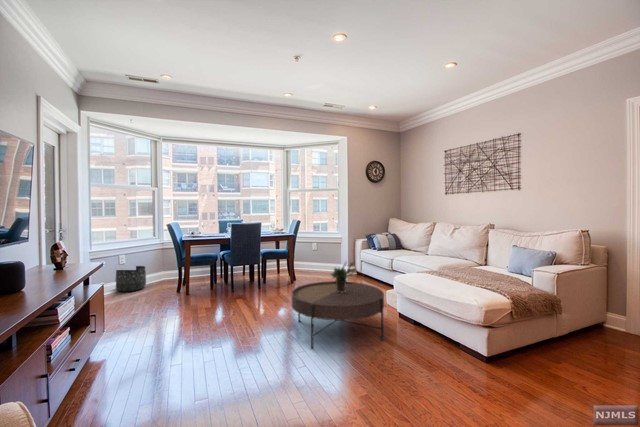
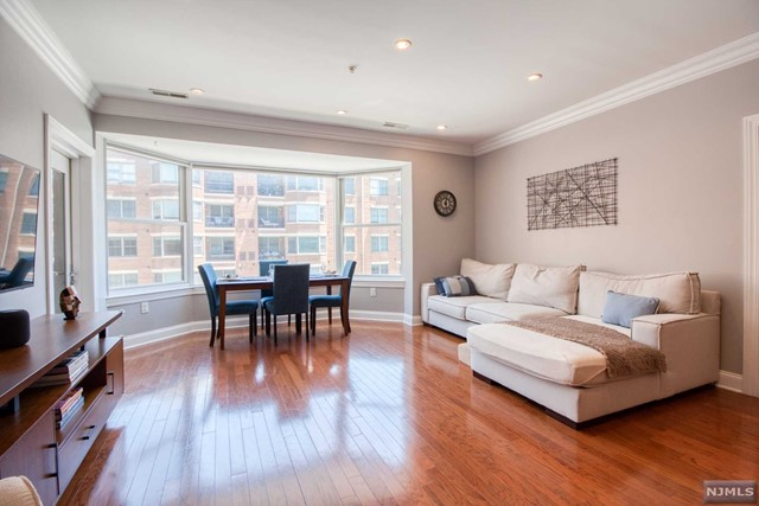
- potted plant [330,260,357,293]
- basket [115,265,147,292]
- coffee table [291,280,385,350]
